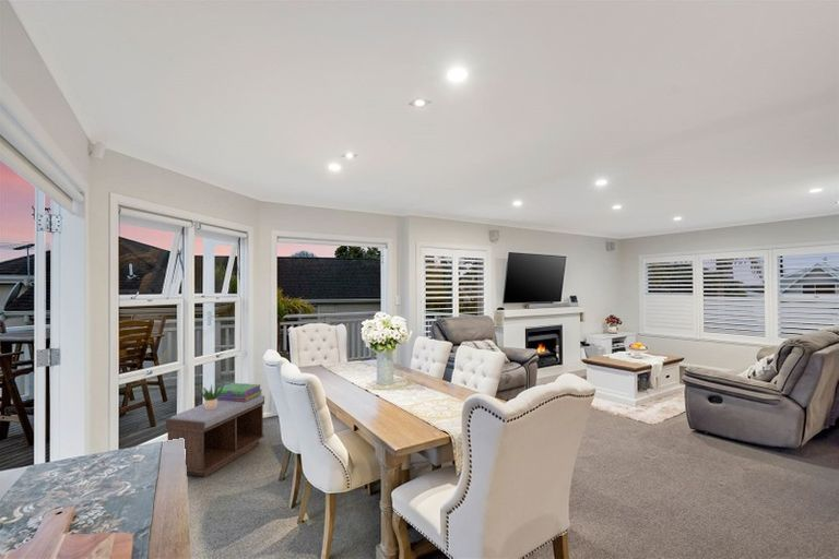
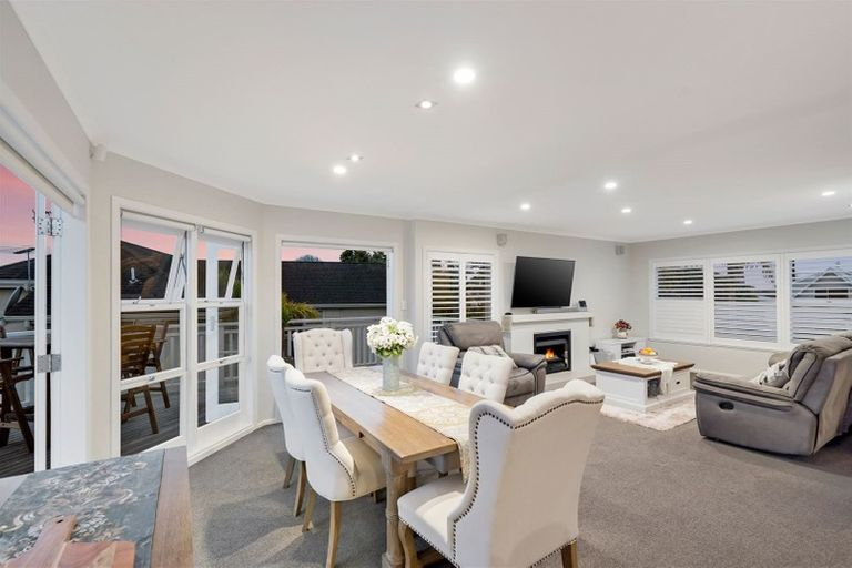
- potted plant [198,378,225,409]
- stack of books [213,382,263,402]
- bench [165,394,265,478]
